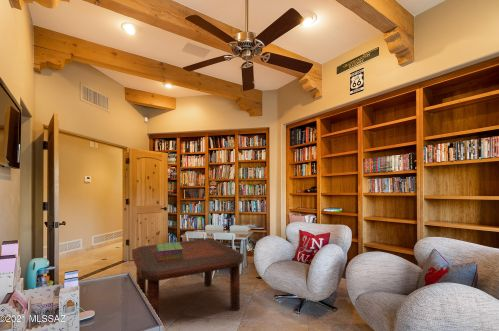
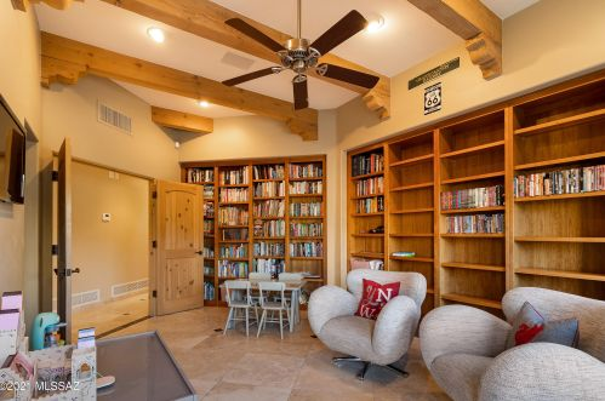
- stack of books [155,241,184,260]
- coffee table [131,238,244,318]
